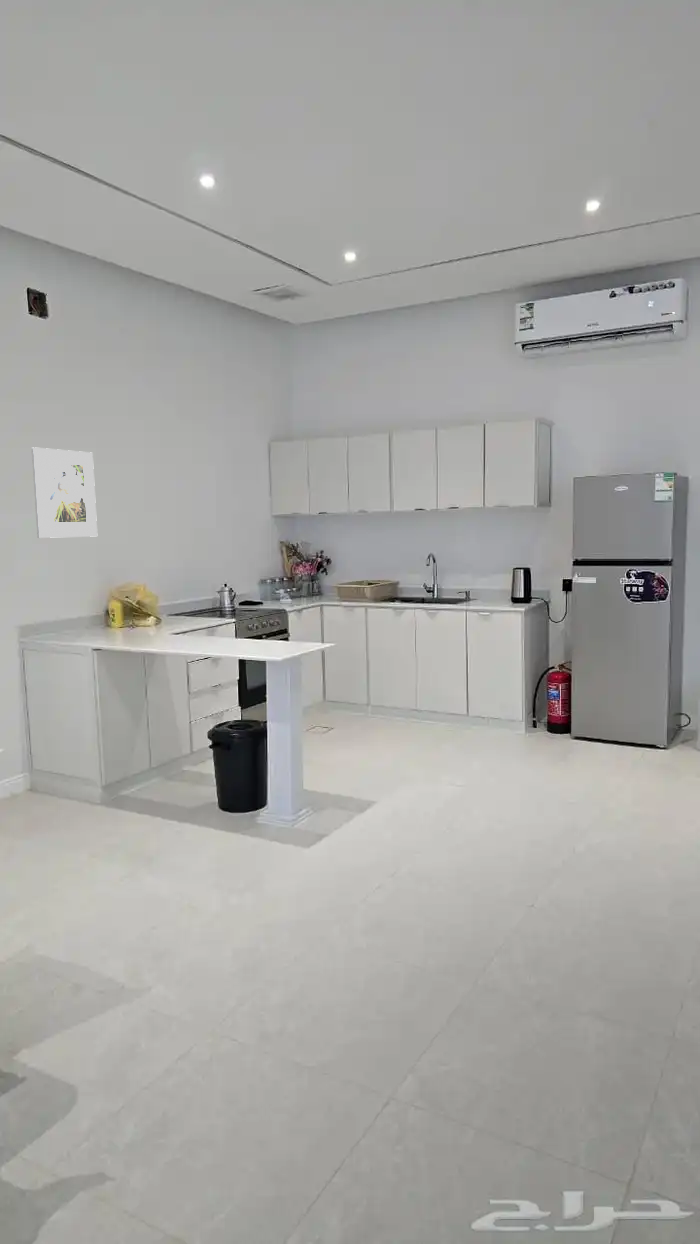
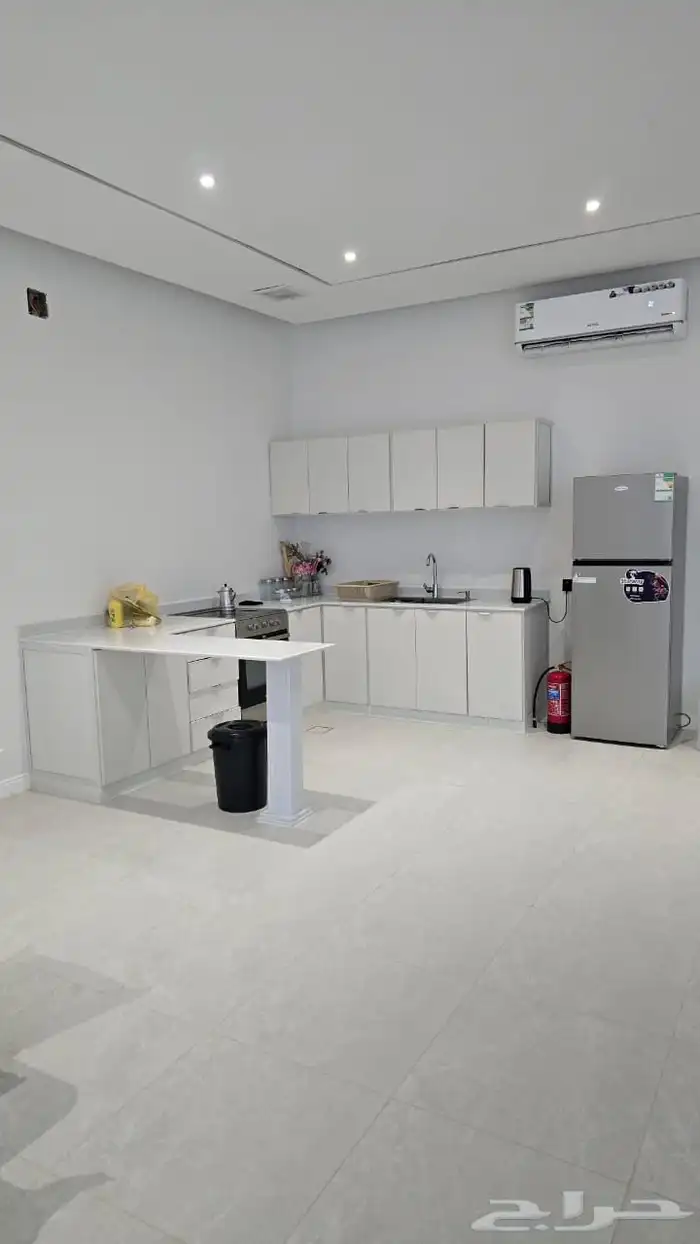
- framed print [31,446,98,539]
